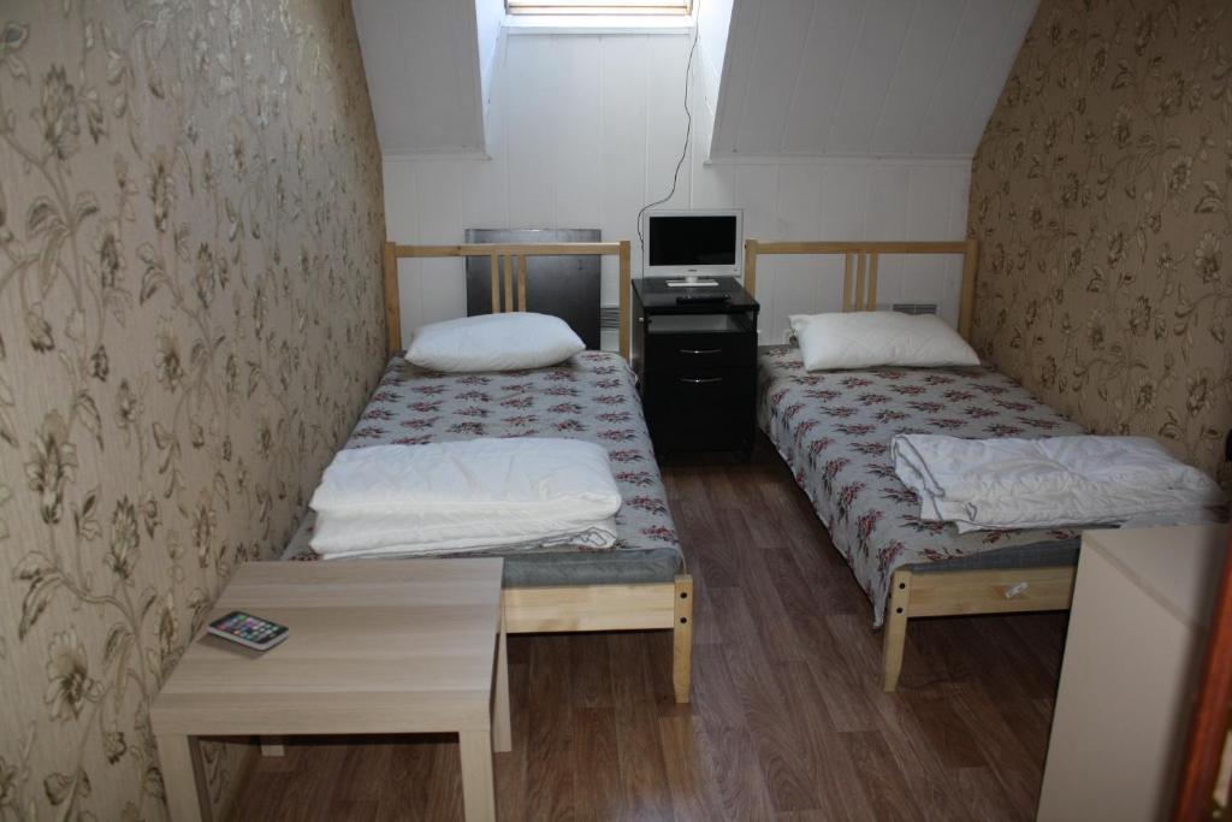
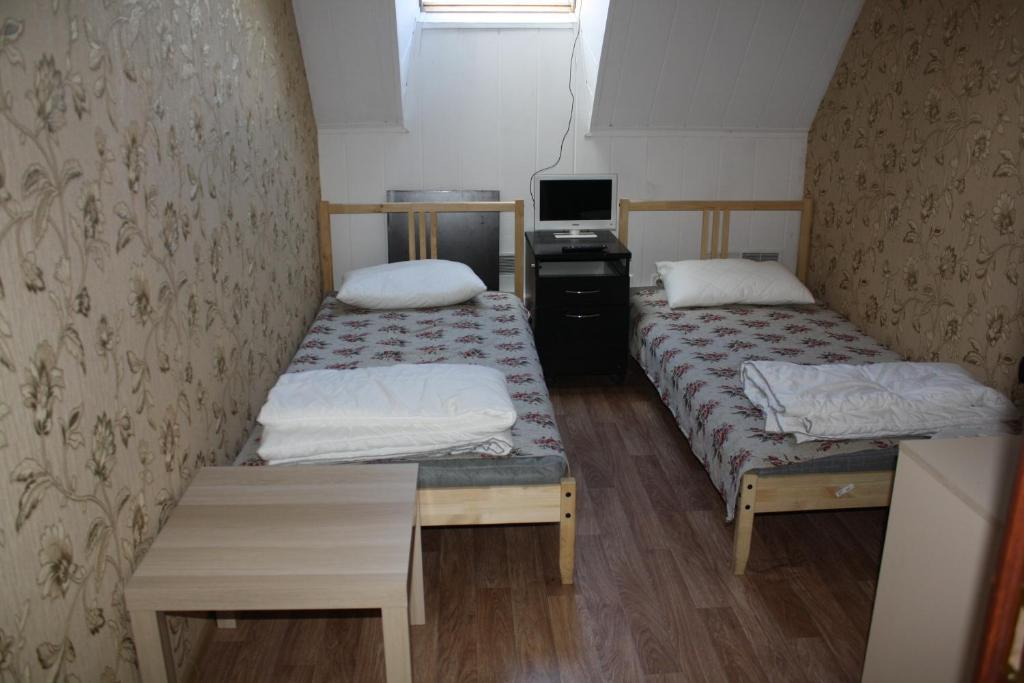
- smartphone [206,609,291,651]
